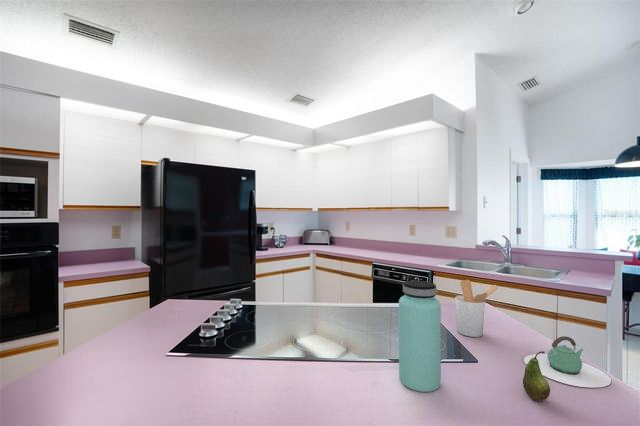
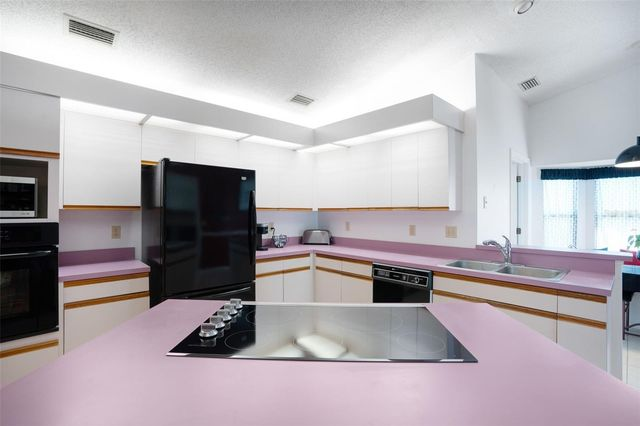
- fruit [522,350,551,402]
- bottle [398,280,442,393]
- teapot [523,335,612,388]
- utensil holder [454,279,499,338]
